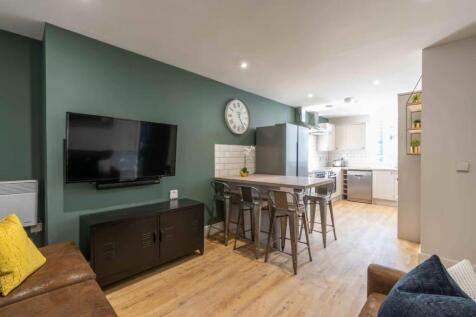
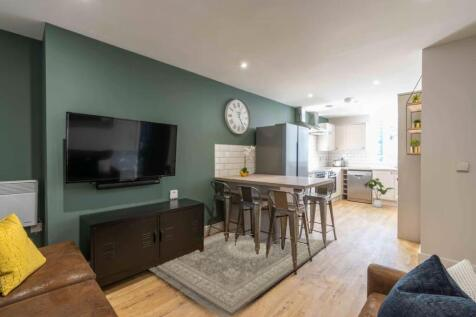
+ rug [149,230,335,317]
+ house plant [363,177,397,208]
